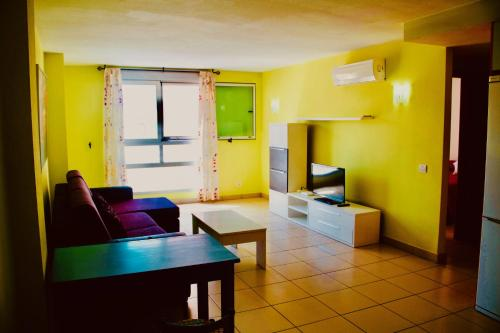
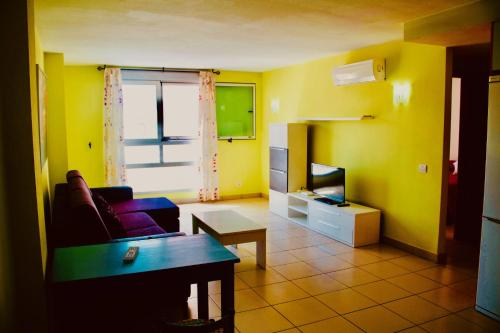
+ remote control [122,246,140,264]
